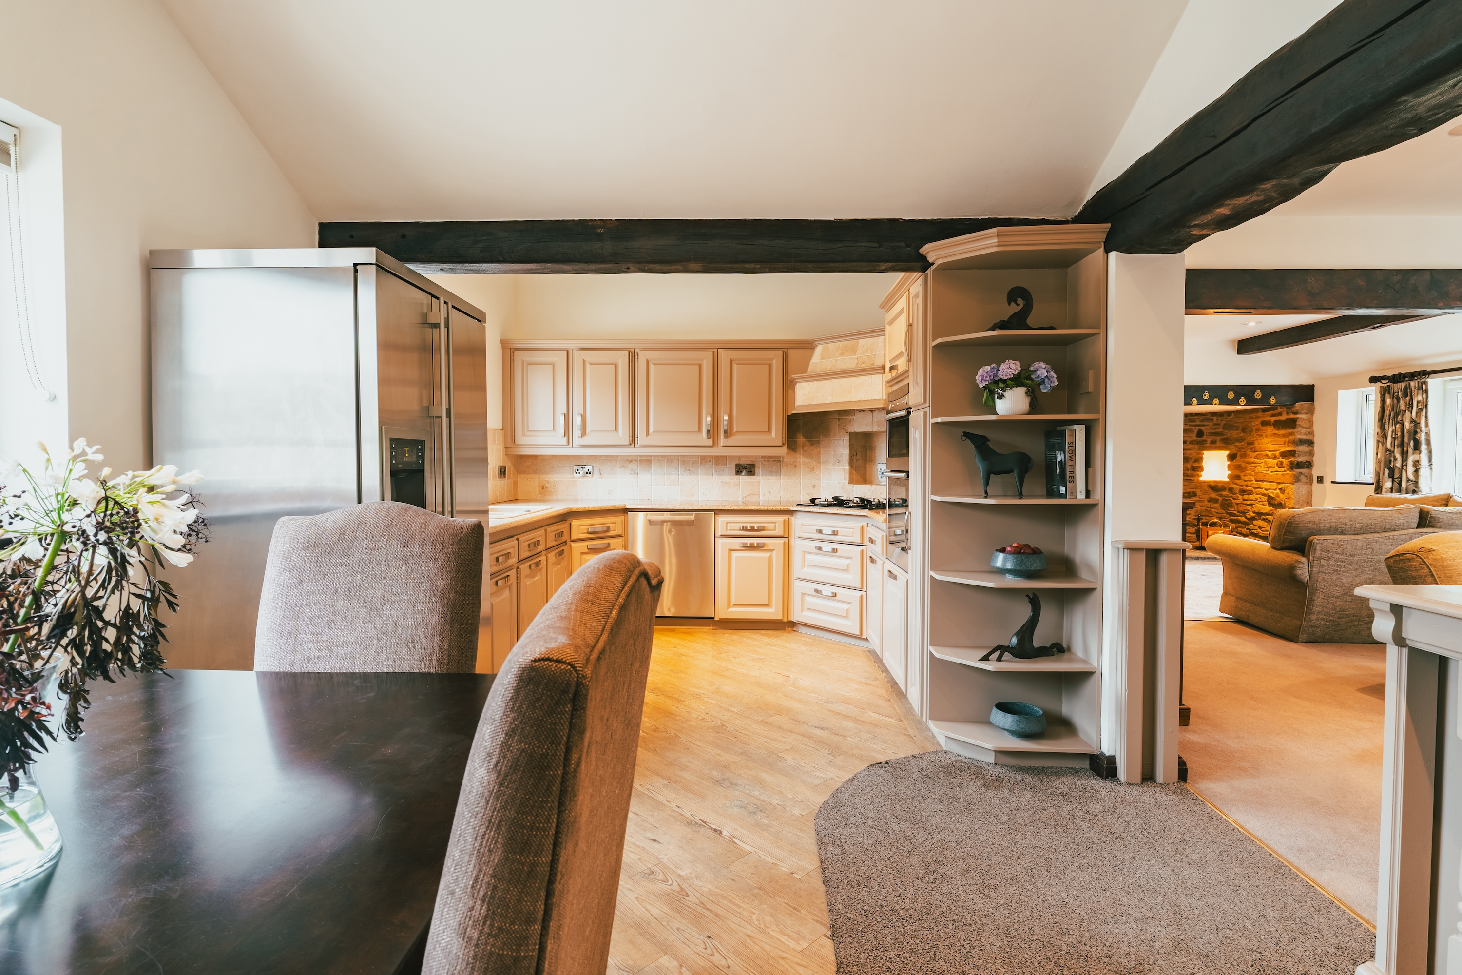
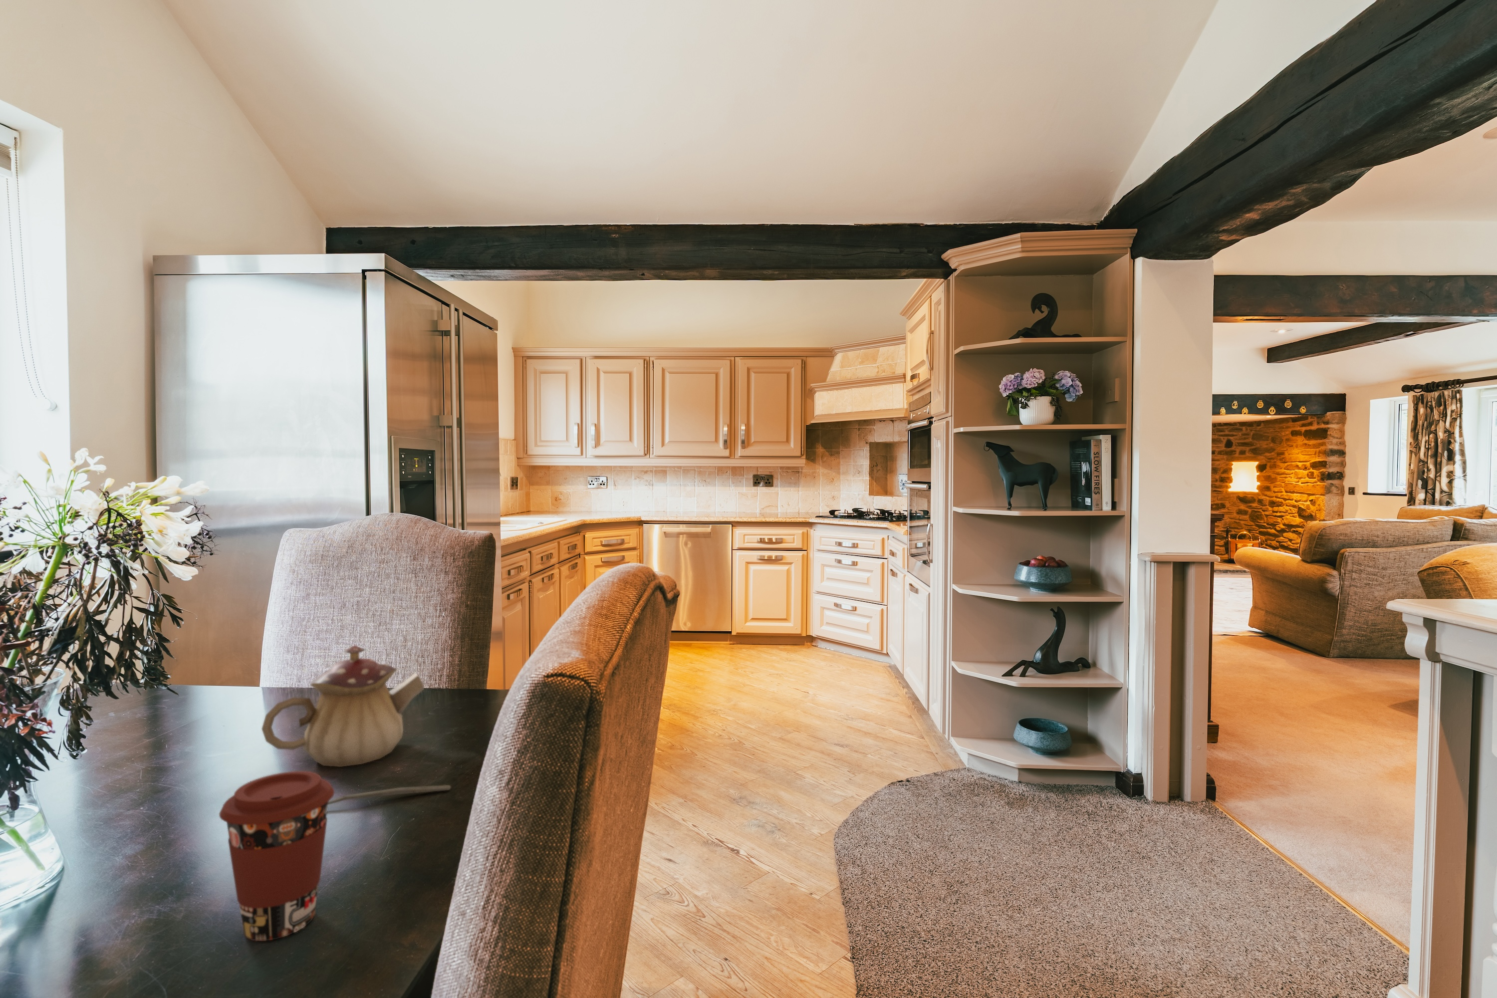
+ coffee cup [218,771,335,941]
+ teapot [261,645,424,767]
+ spoon [327,784,451,805]
